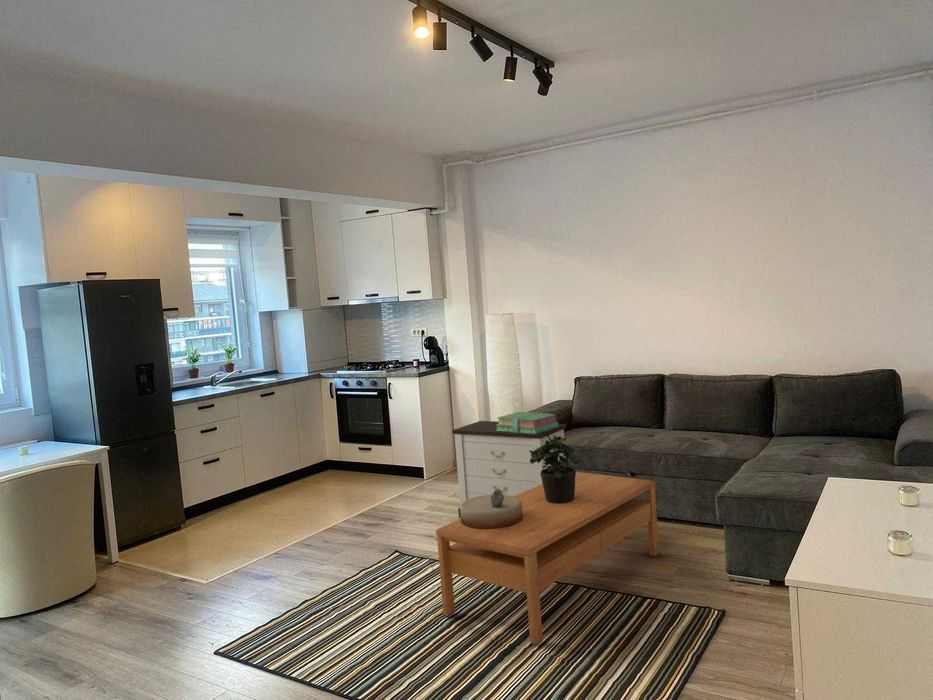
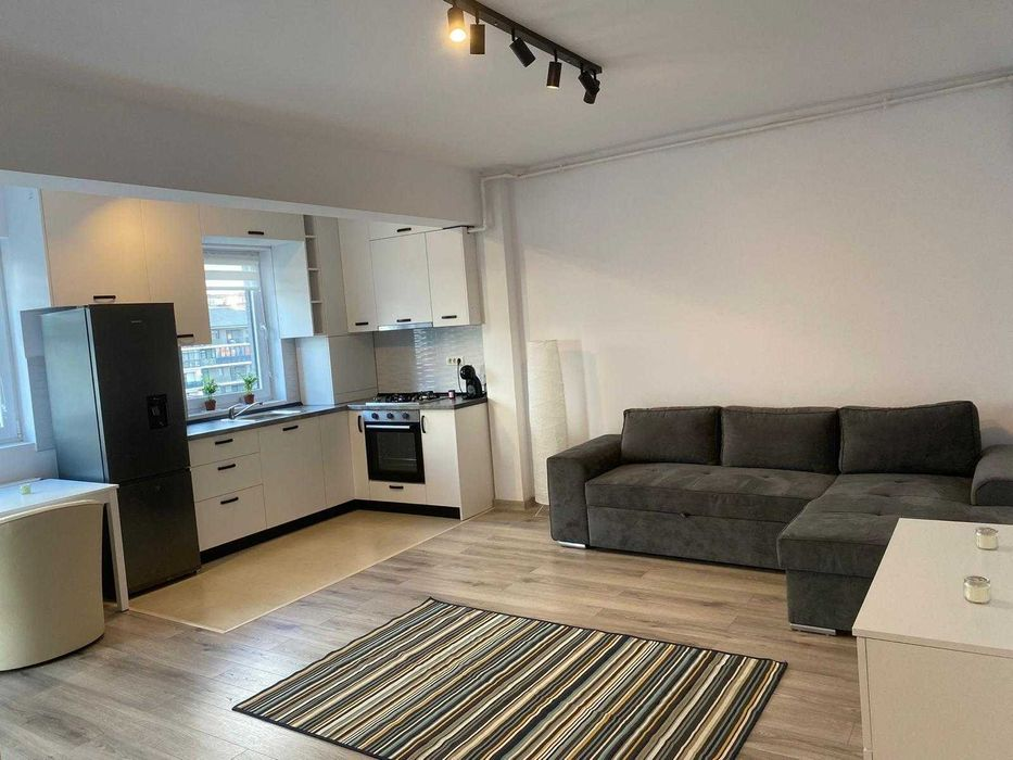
- nightstand [451,420,567,518]
- coffee table [435,471,660,645]
- stack of books [496,411,560,434]
- decorative bowl [459,489,523,529]
- potted plant [529,435,581,504]
